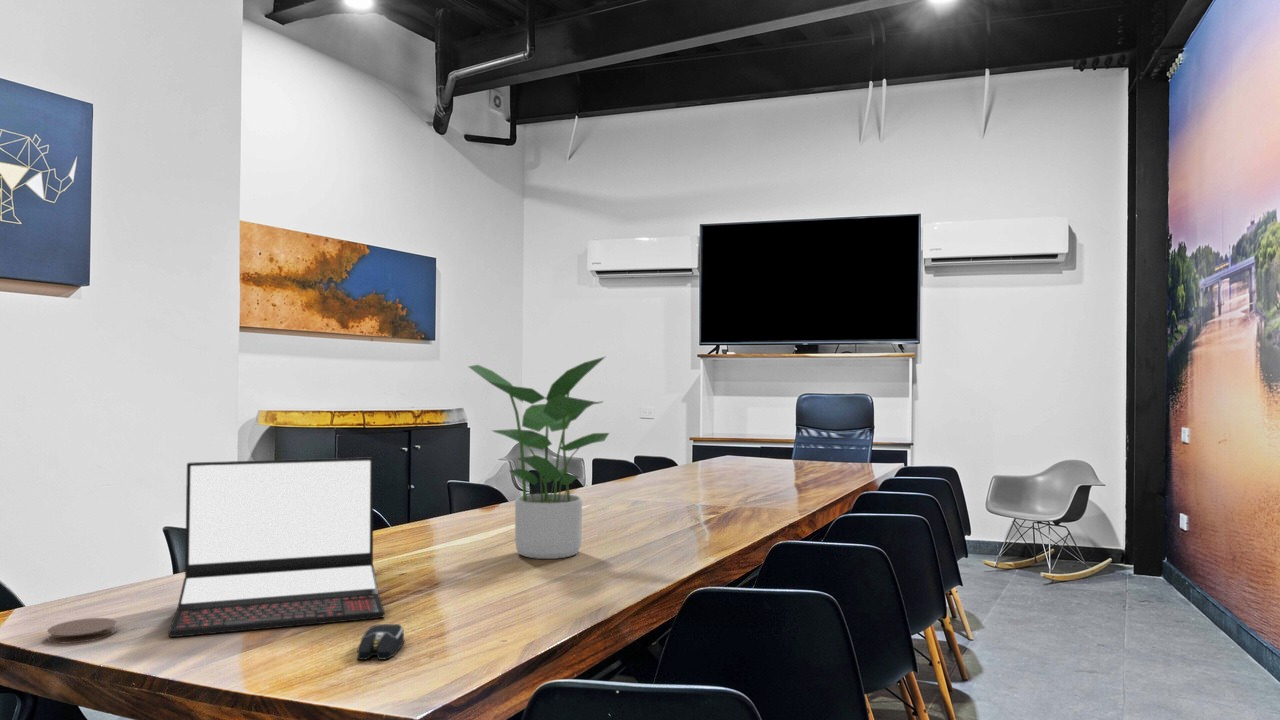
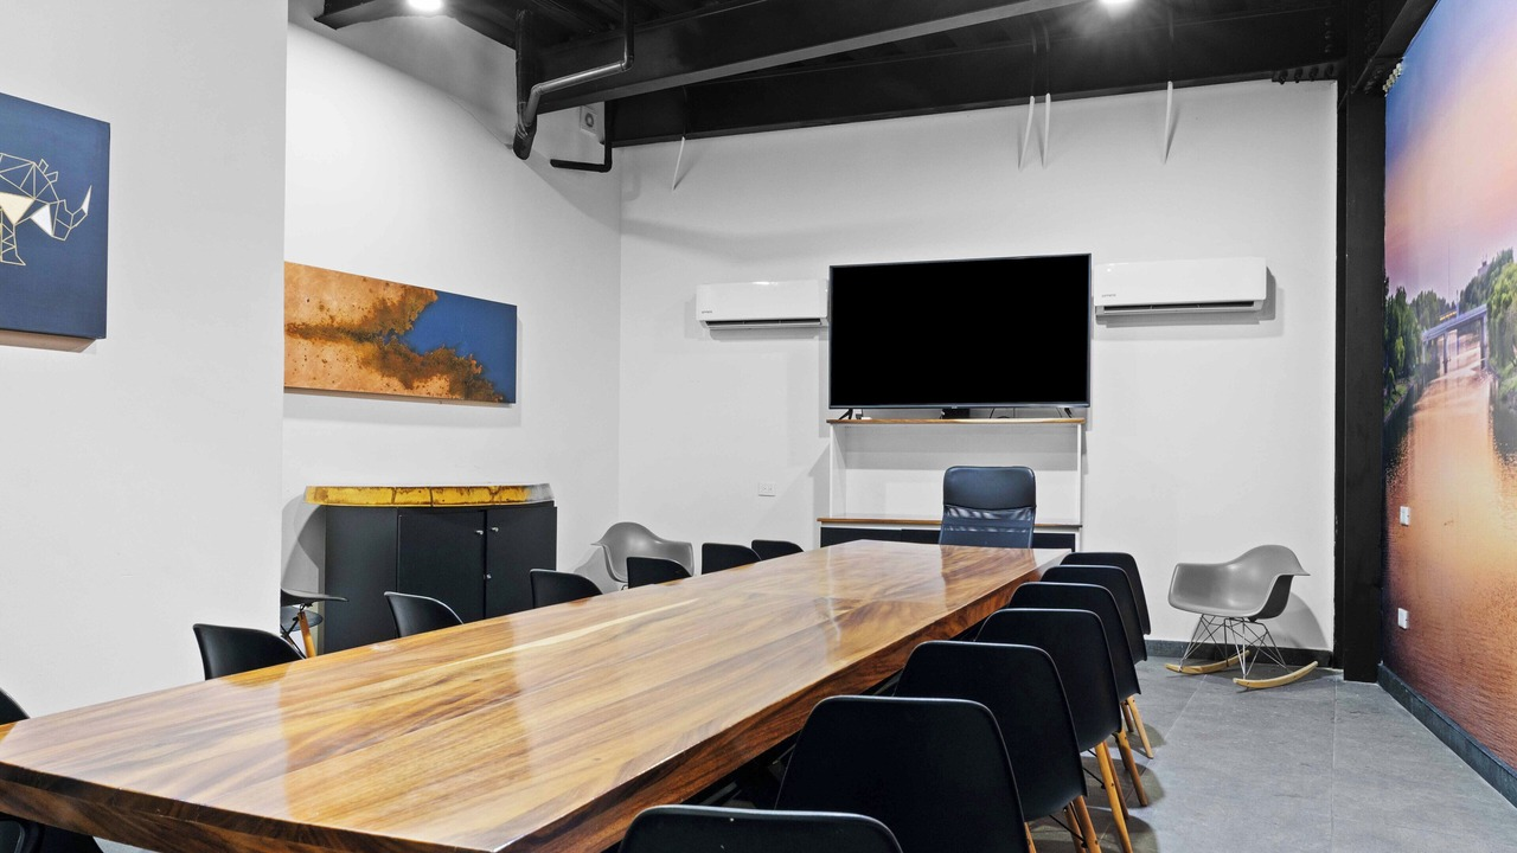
- laptop [168,456,385,638]
- computer mouse [356,623,406,661]
- coaster [46,617,118,645]
- potted plant [467,356,610,560]
